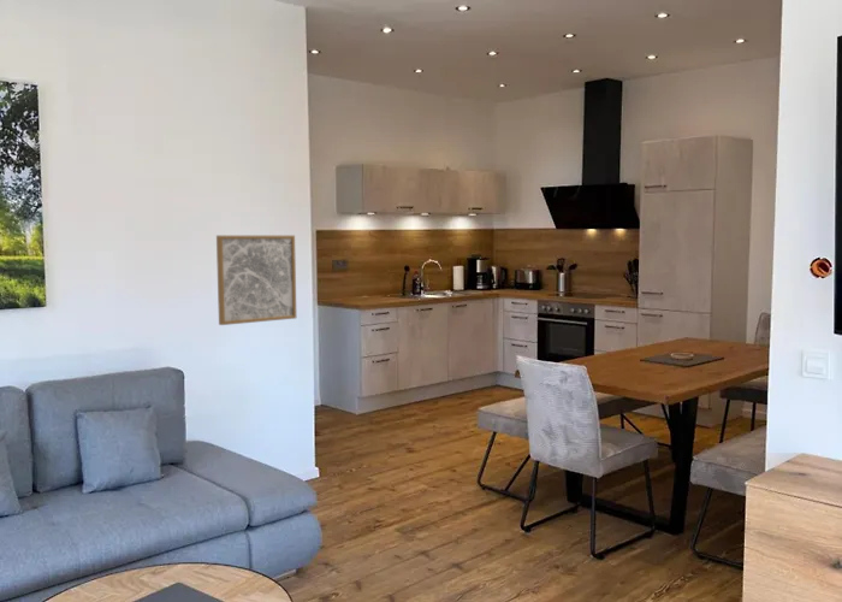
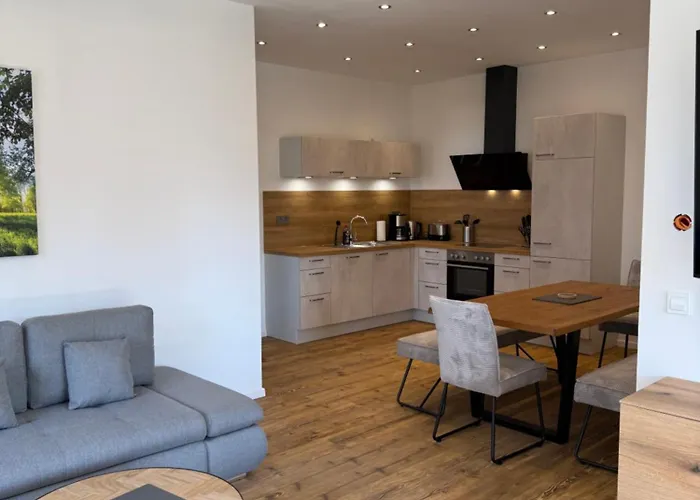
- wall art [215,235,297,326]
